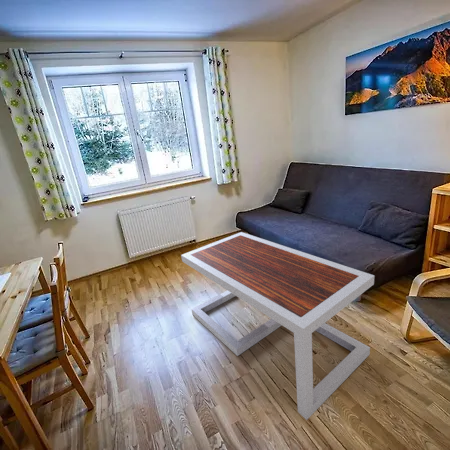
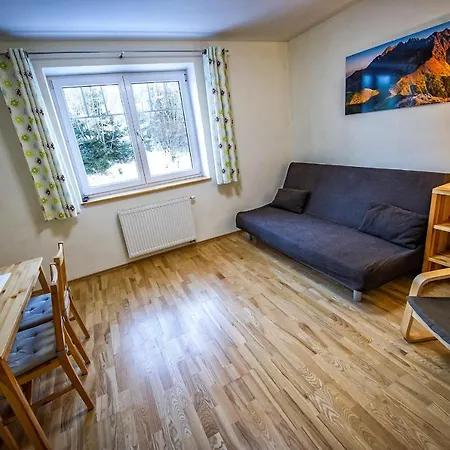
- coffee table [180,231,375,421]
